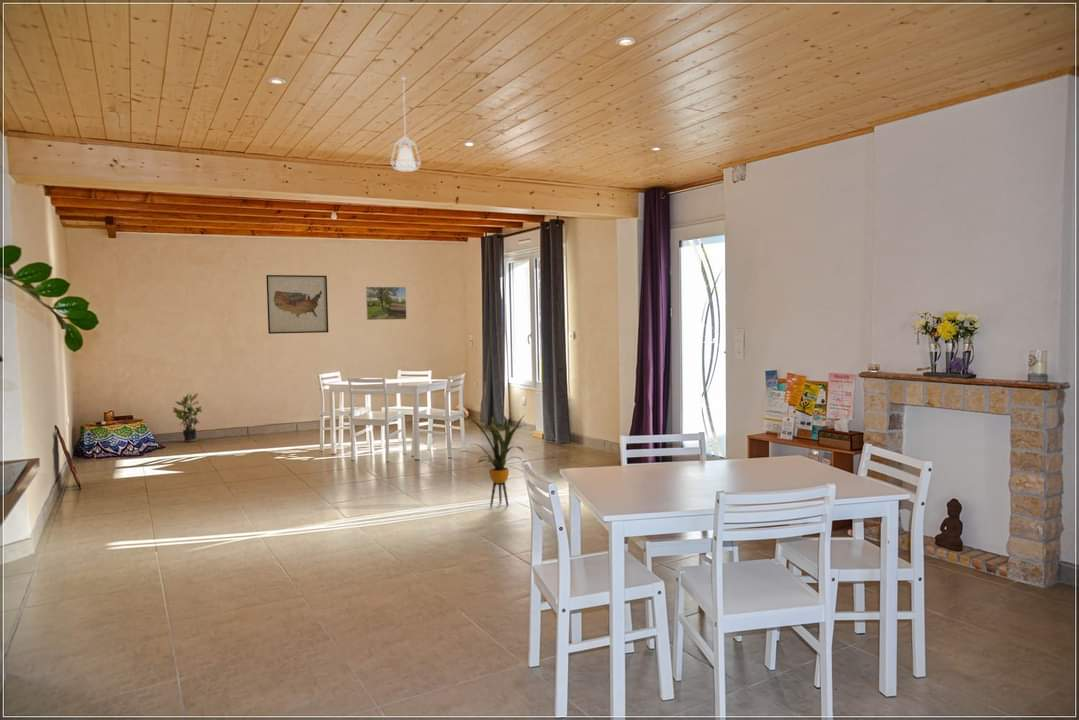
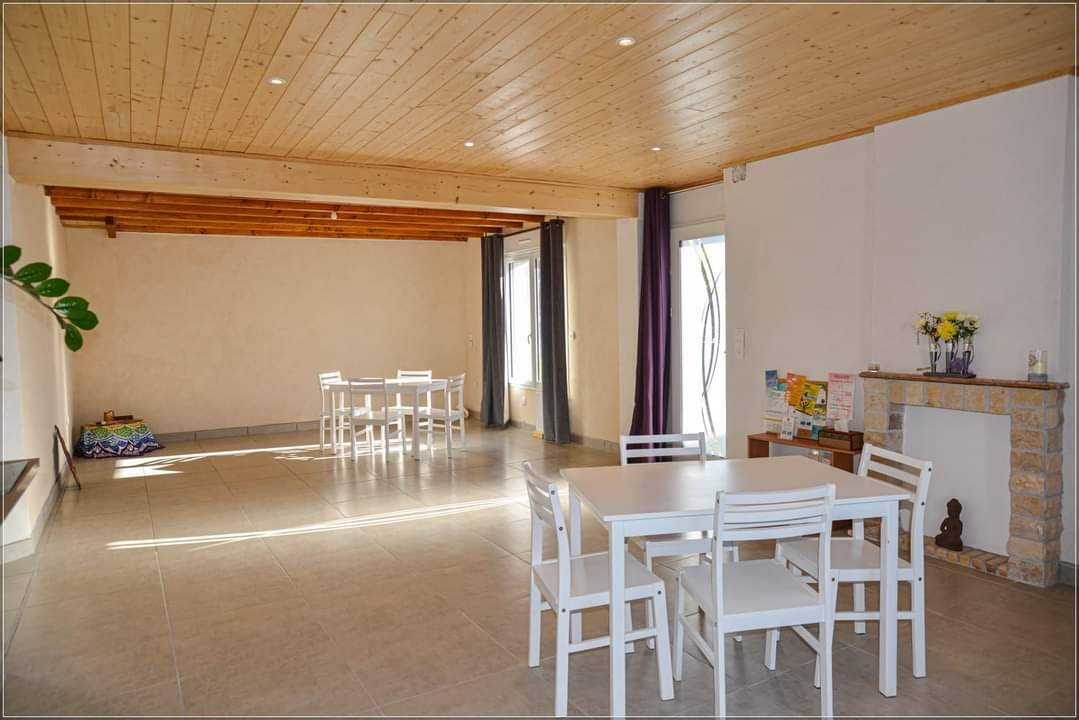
- potted plant [171,392,203,443]
- wall art [265,274,329,335]
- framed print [365,286,408,321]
- house plant [458,412,525,507]
- pendant lamp [390,76,422,172]
